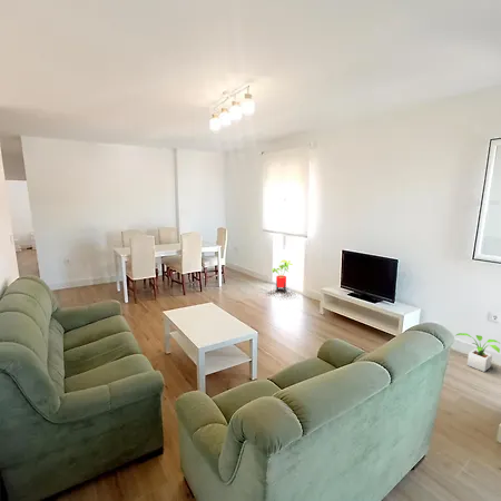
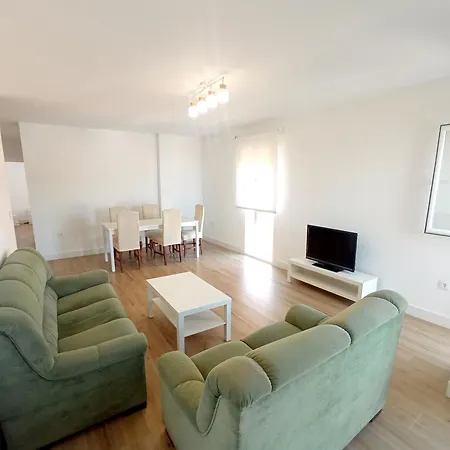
- house plant [271,258,294,293]
- potted plant [454,332,501,373]
